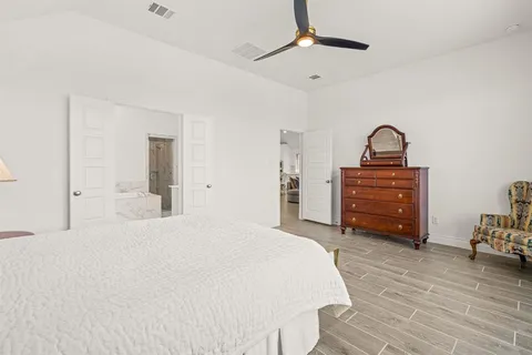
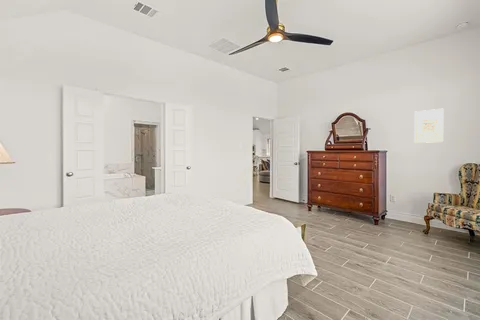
+ wall art [413,107,445,144]
